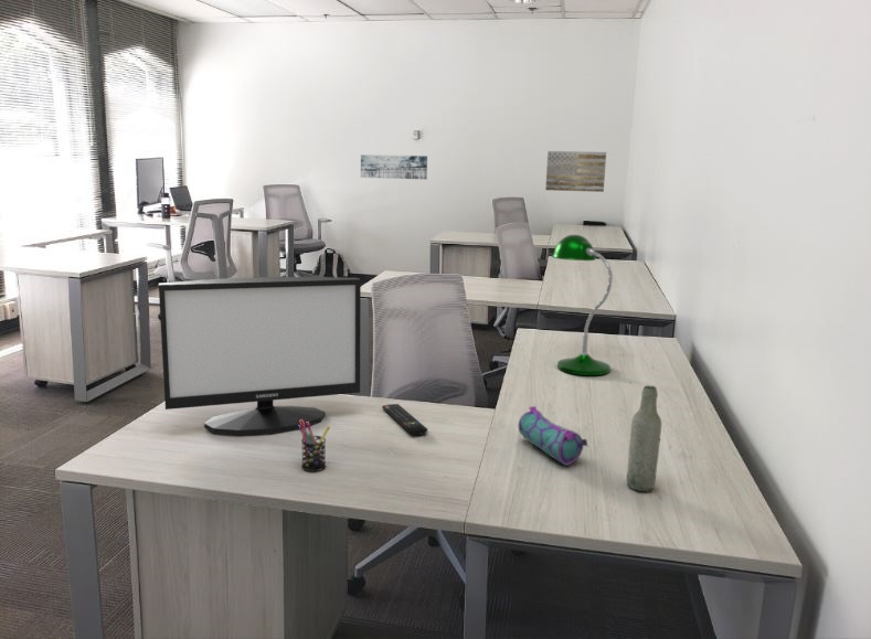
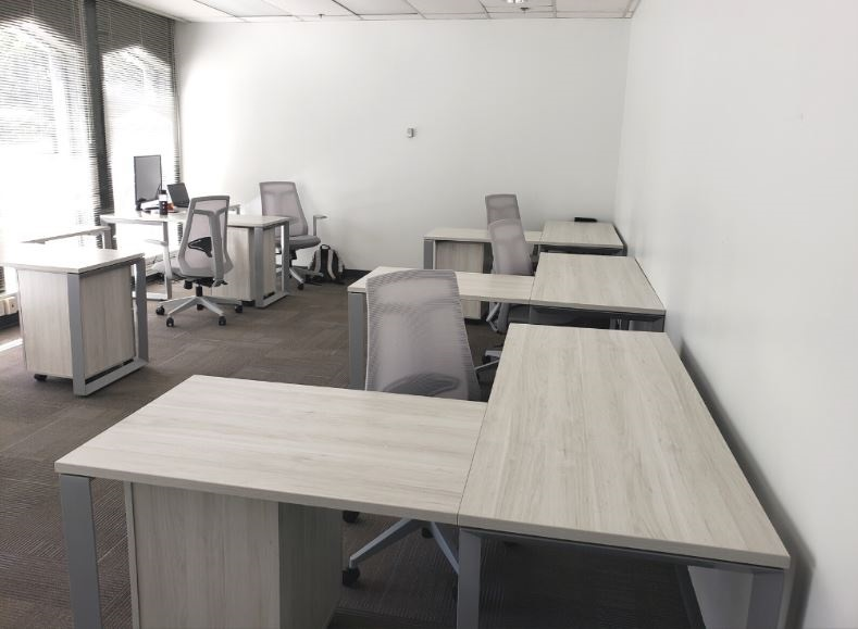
- wall art [544,150,607,193]
- bottle [626,384,662,492]
- pen holder [298,419,331,472]
- remote control [381,403,428,436]
- monitor [158,276,362,436]
- wall art [360,153,428,180]
- pencil case [517,405,588,467]
- desk lamp [551,234,614,376]
